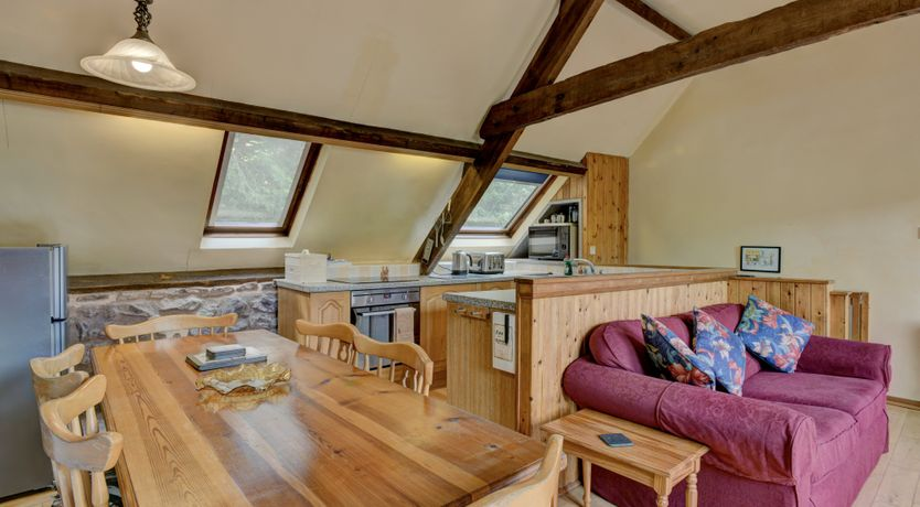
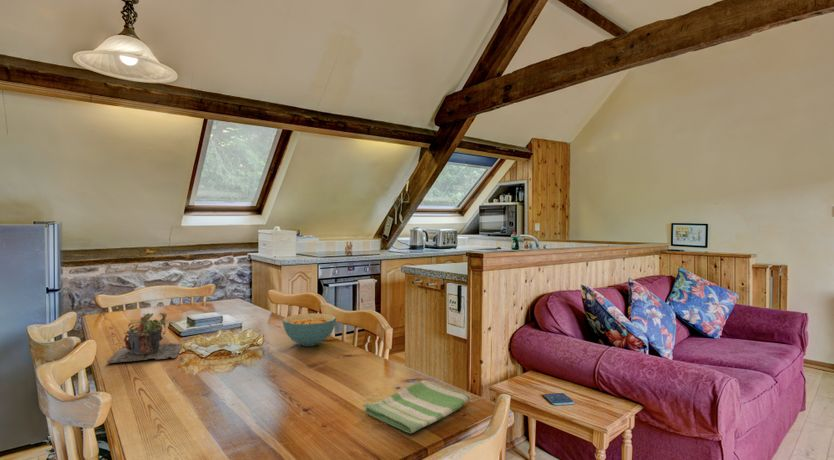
+ plant [106,312,183,364]
+ dish towel [362,379,472,434]
+ cereal bowl [281,312,337,347]
